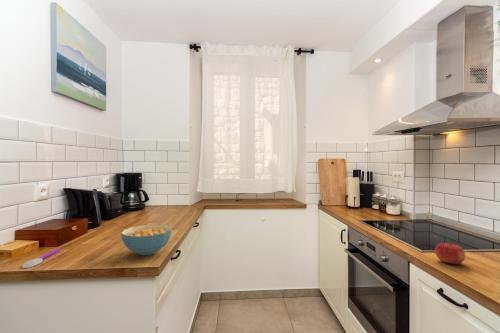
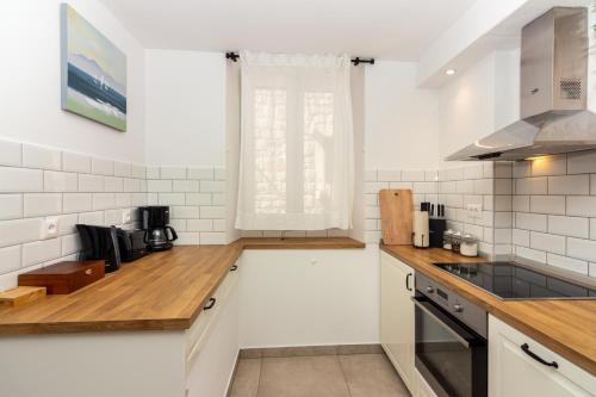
- spoon [21,248,61,269]
- cereal bowl [120,224,173,256]
- fruit [434,242,466,265]
